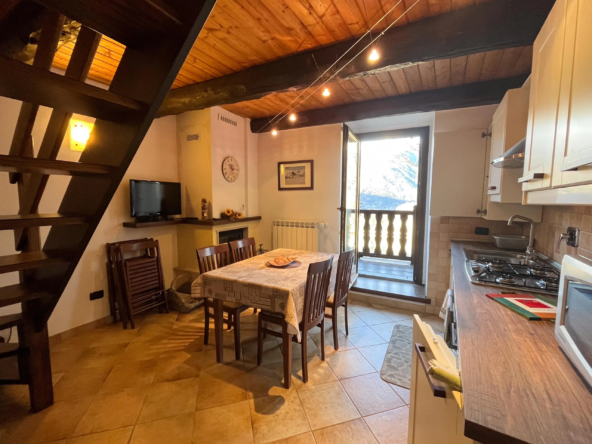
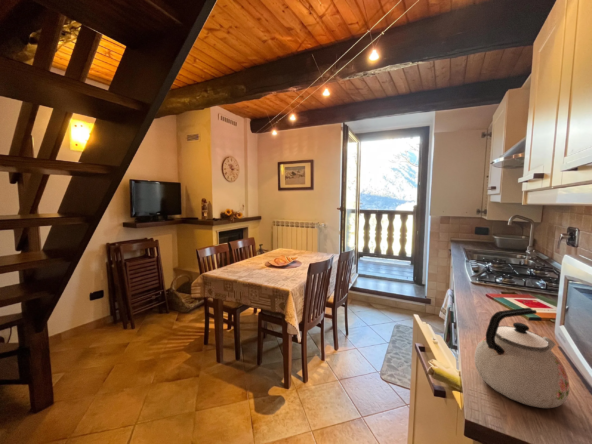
+ kettle [473,307,571,409]
